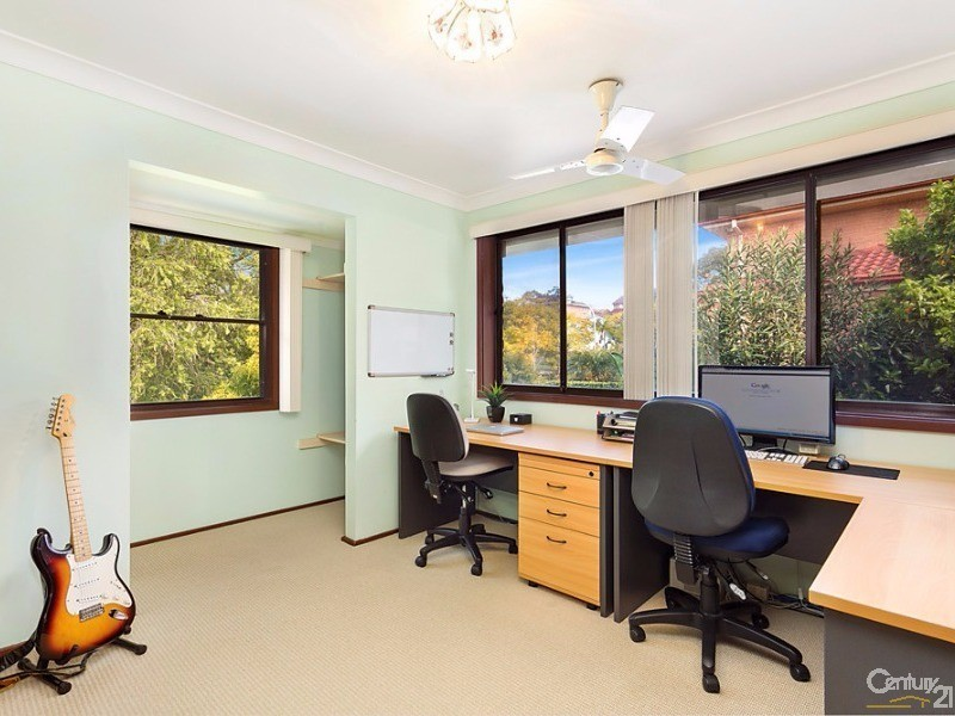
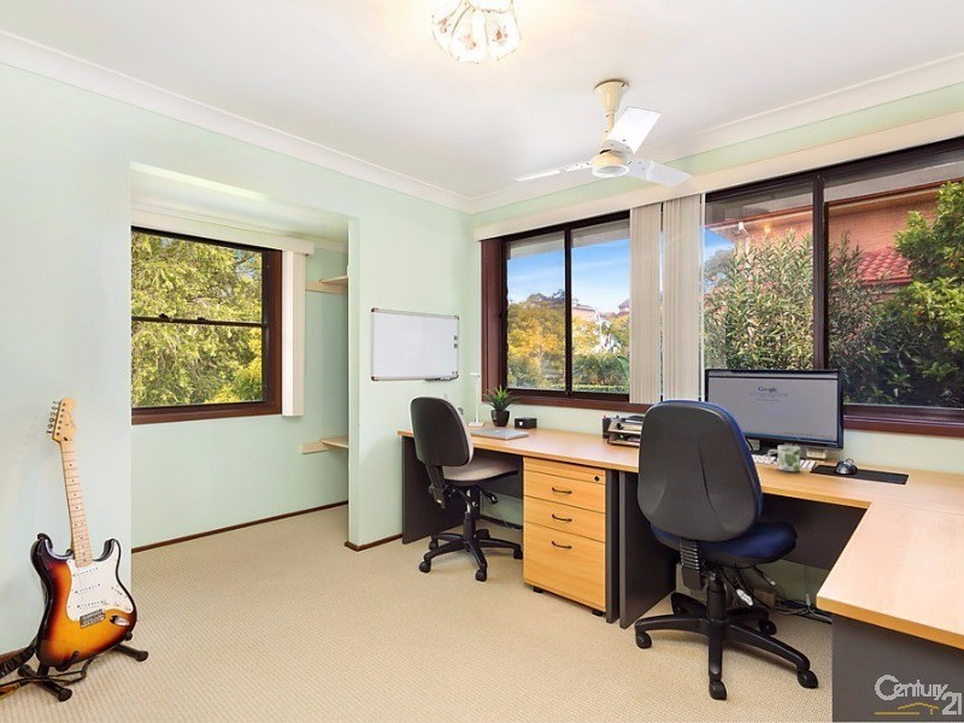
+ mug [766,445,801,472]
